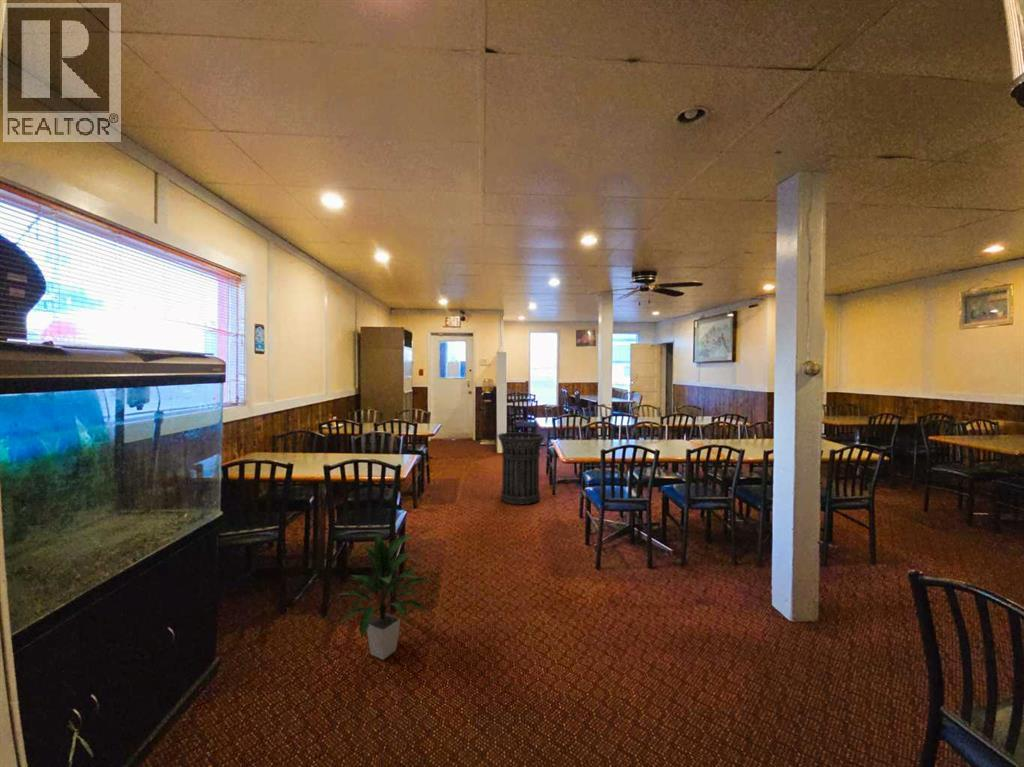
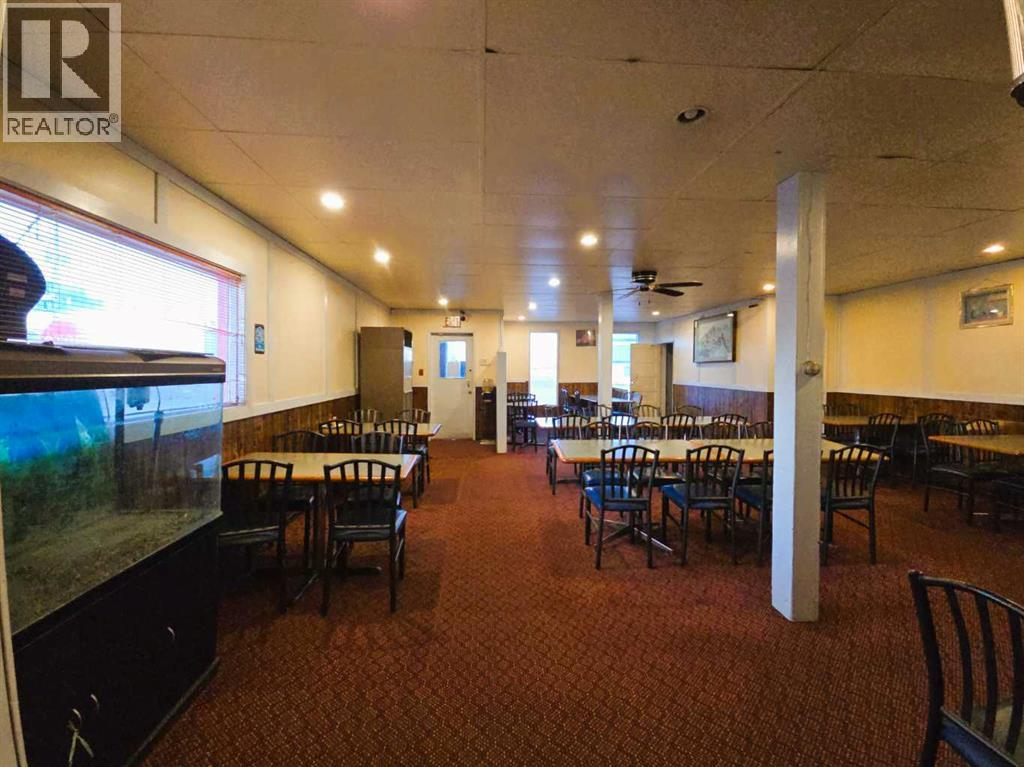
- indoor plant [337,532,431,661]
- trash can [497,431,546,505]
